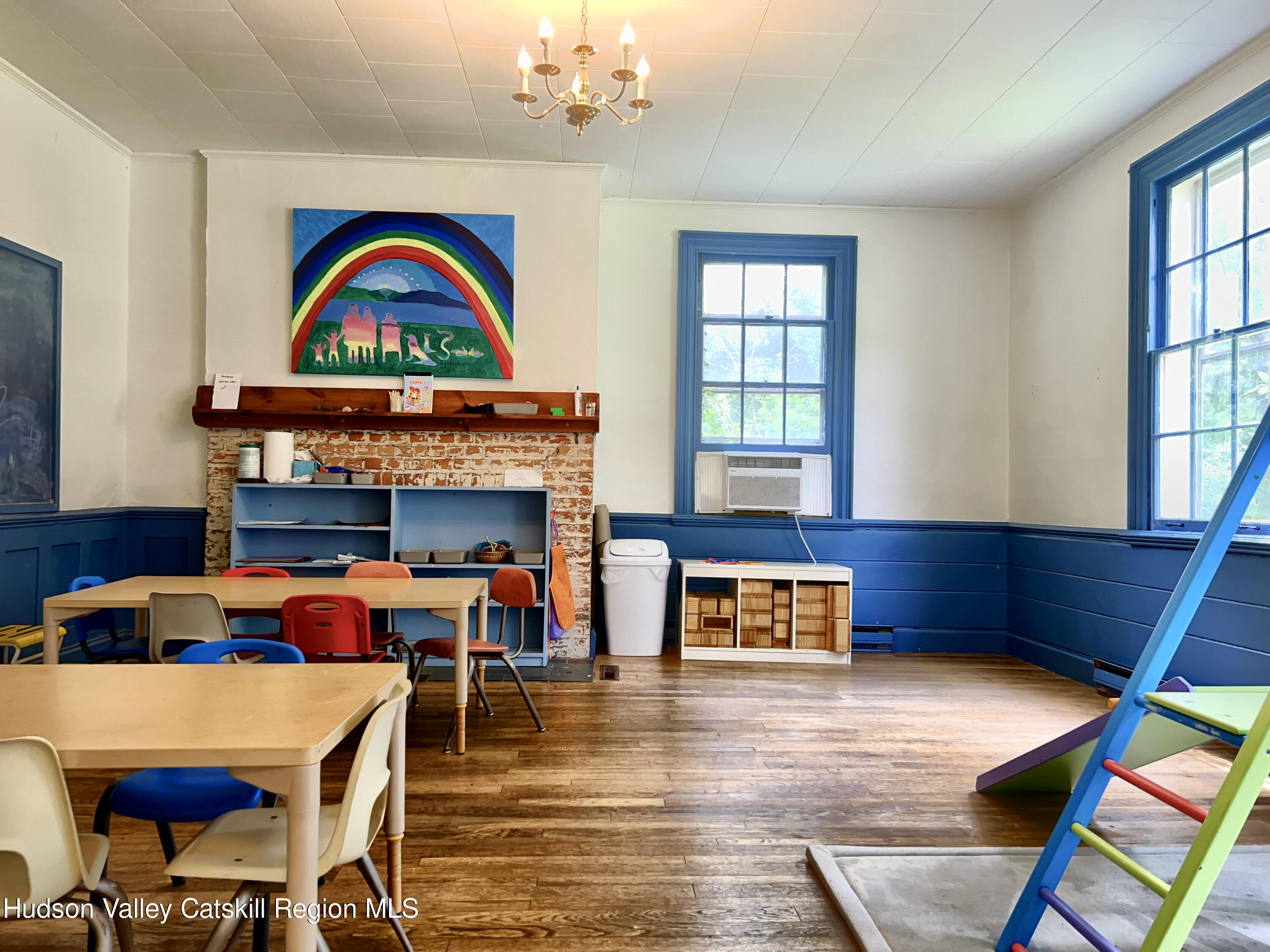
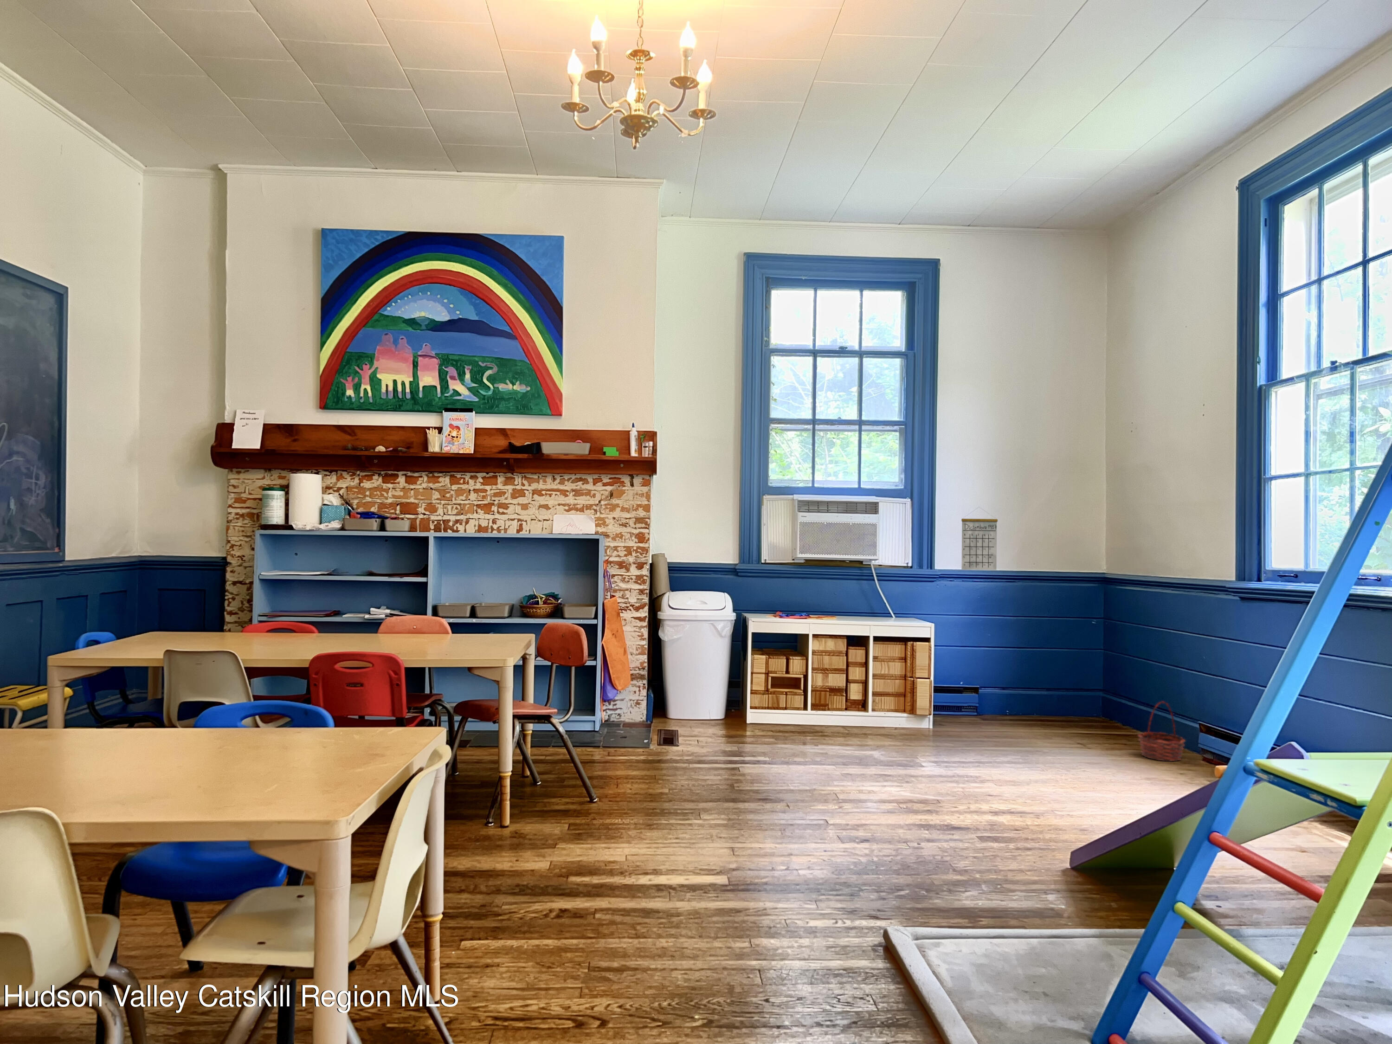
+ calendar [961,507,999,570]
+ basket [1138,701,1186,762]
